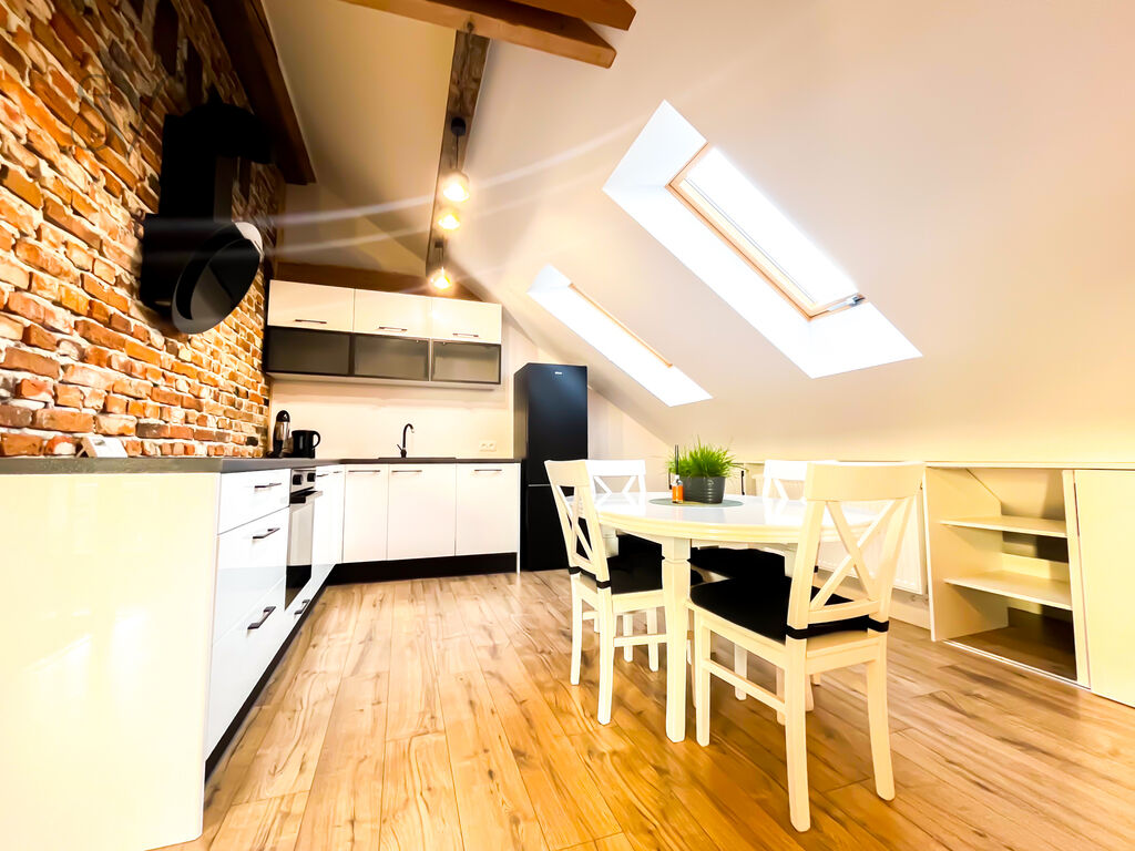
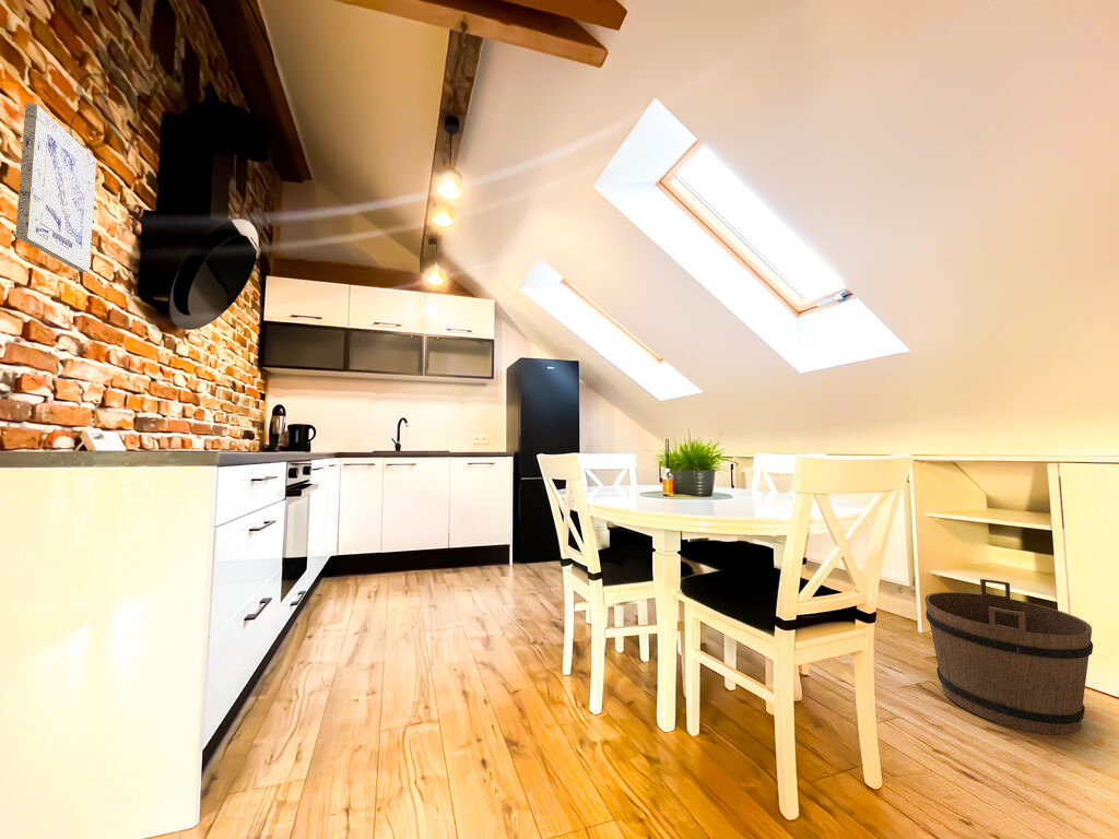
+ wall art [14,102,97,273]
+ bucket [923,578,1094,735]
